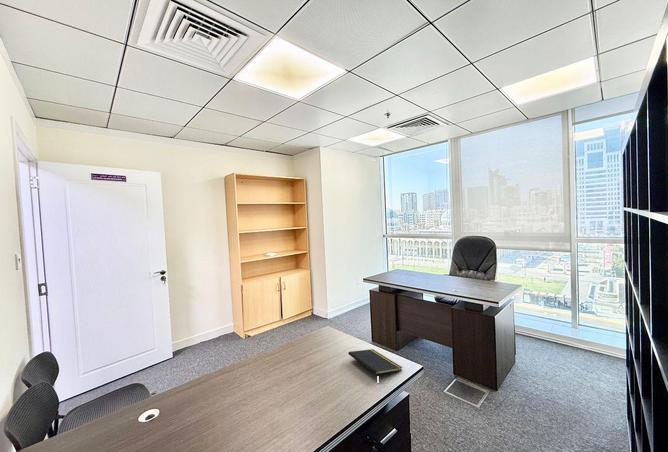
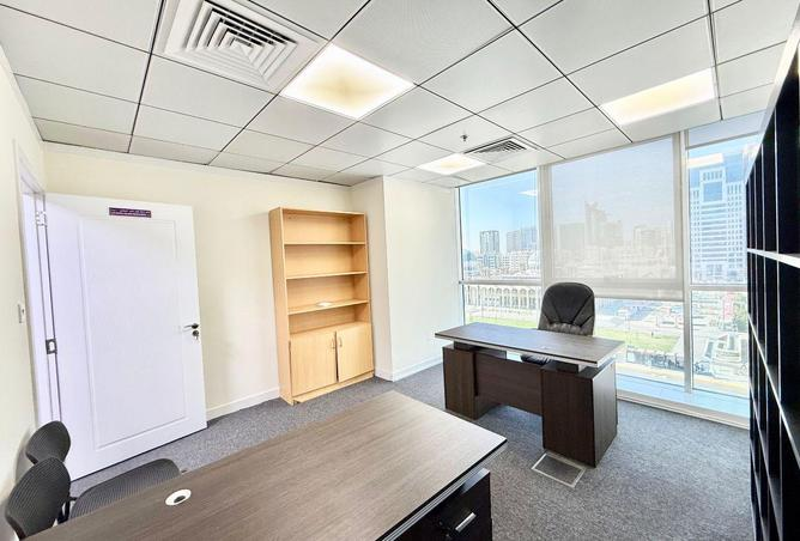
- notepad [347,348,403,375]
